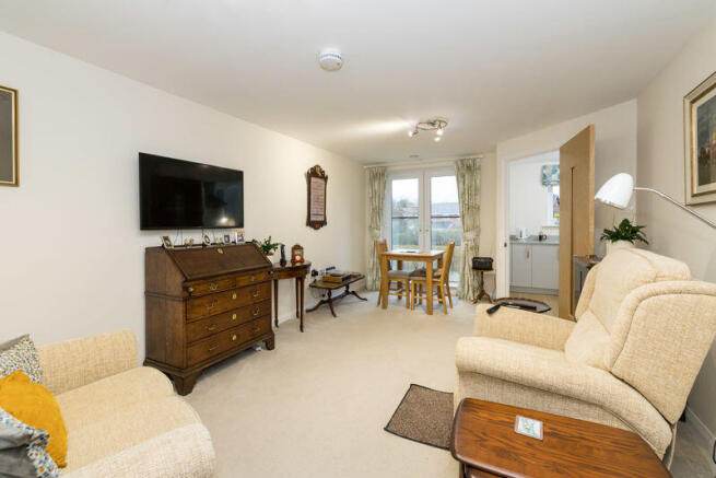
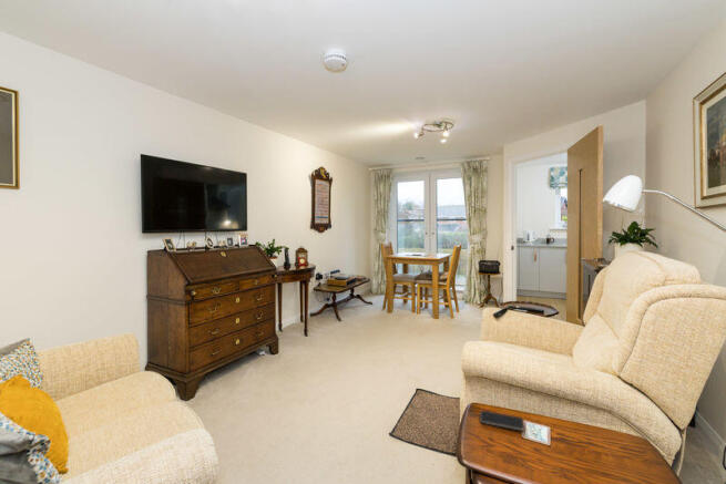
+ smartphone [479,410,525,432]
